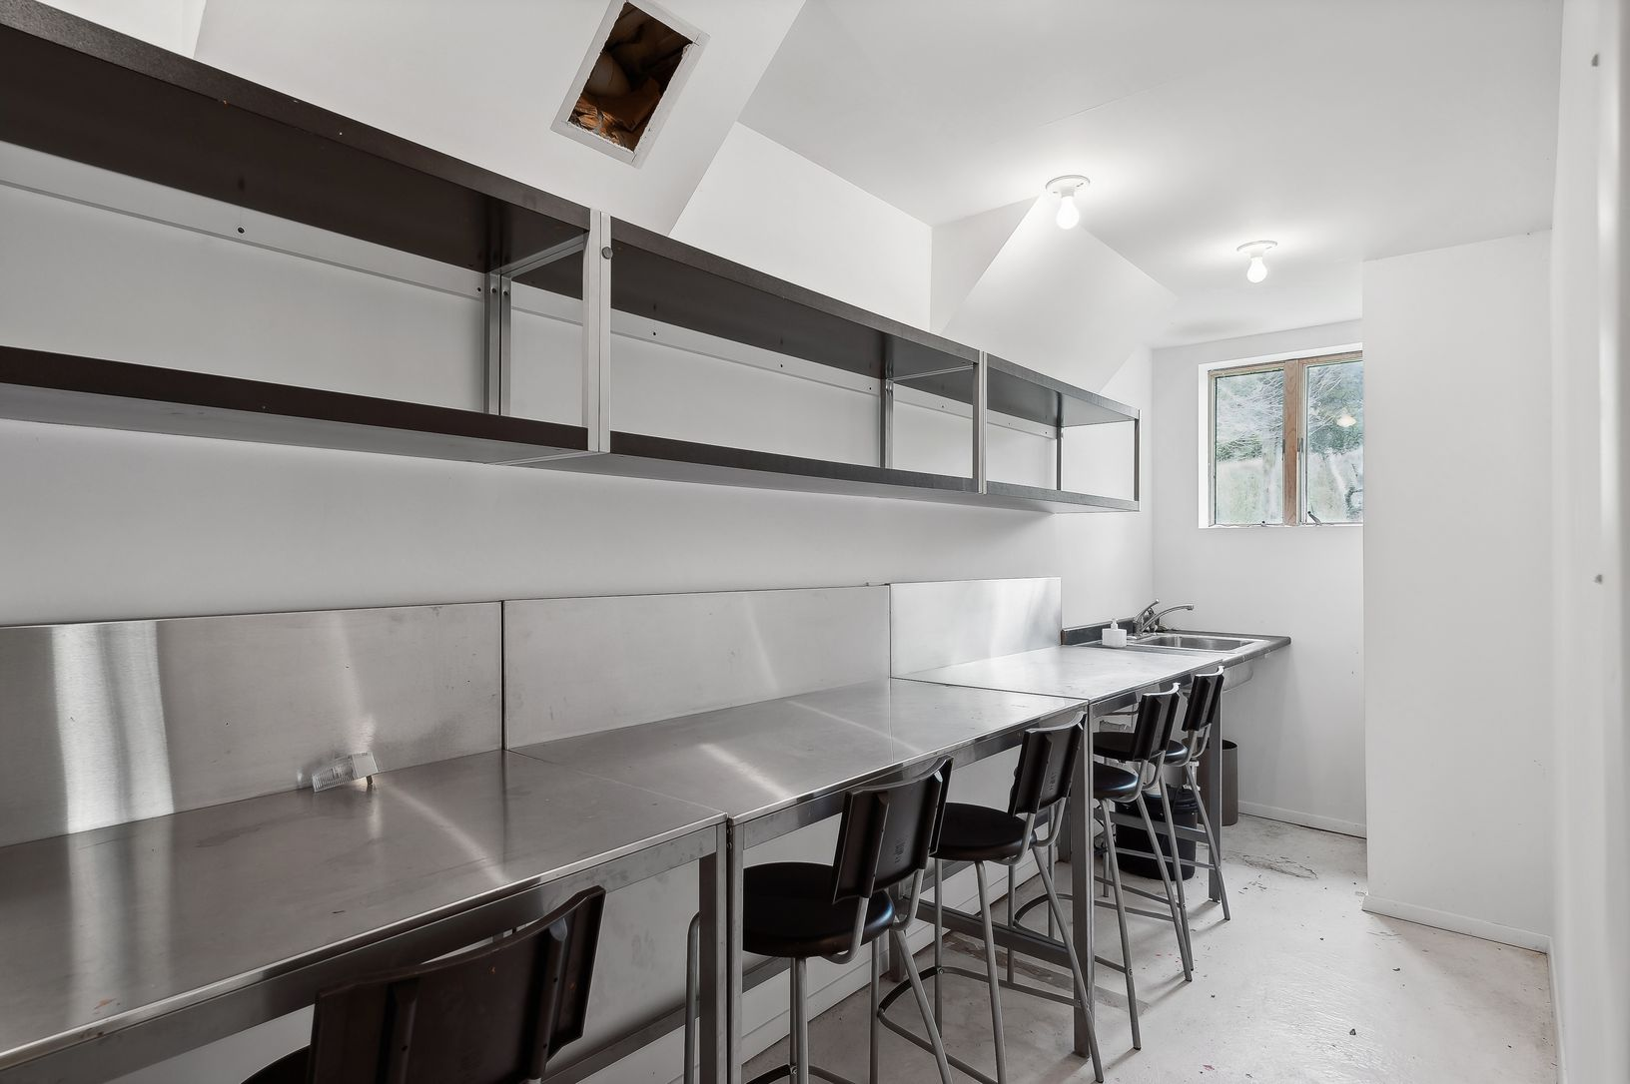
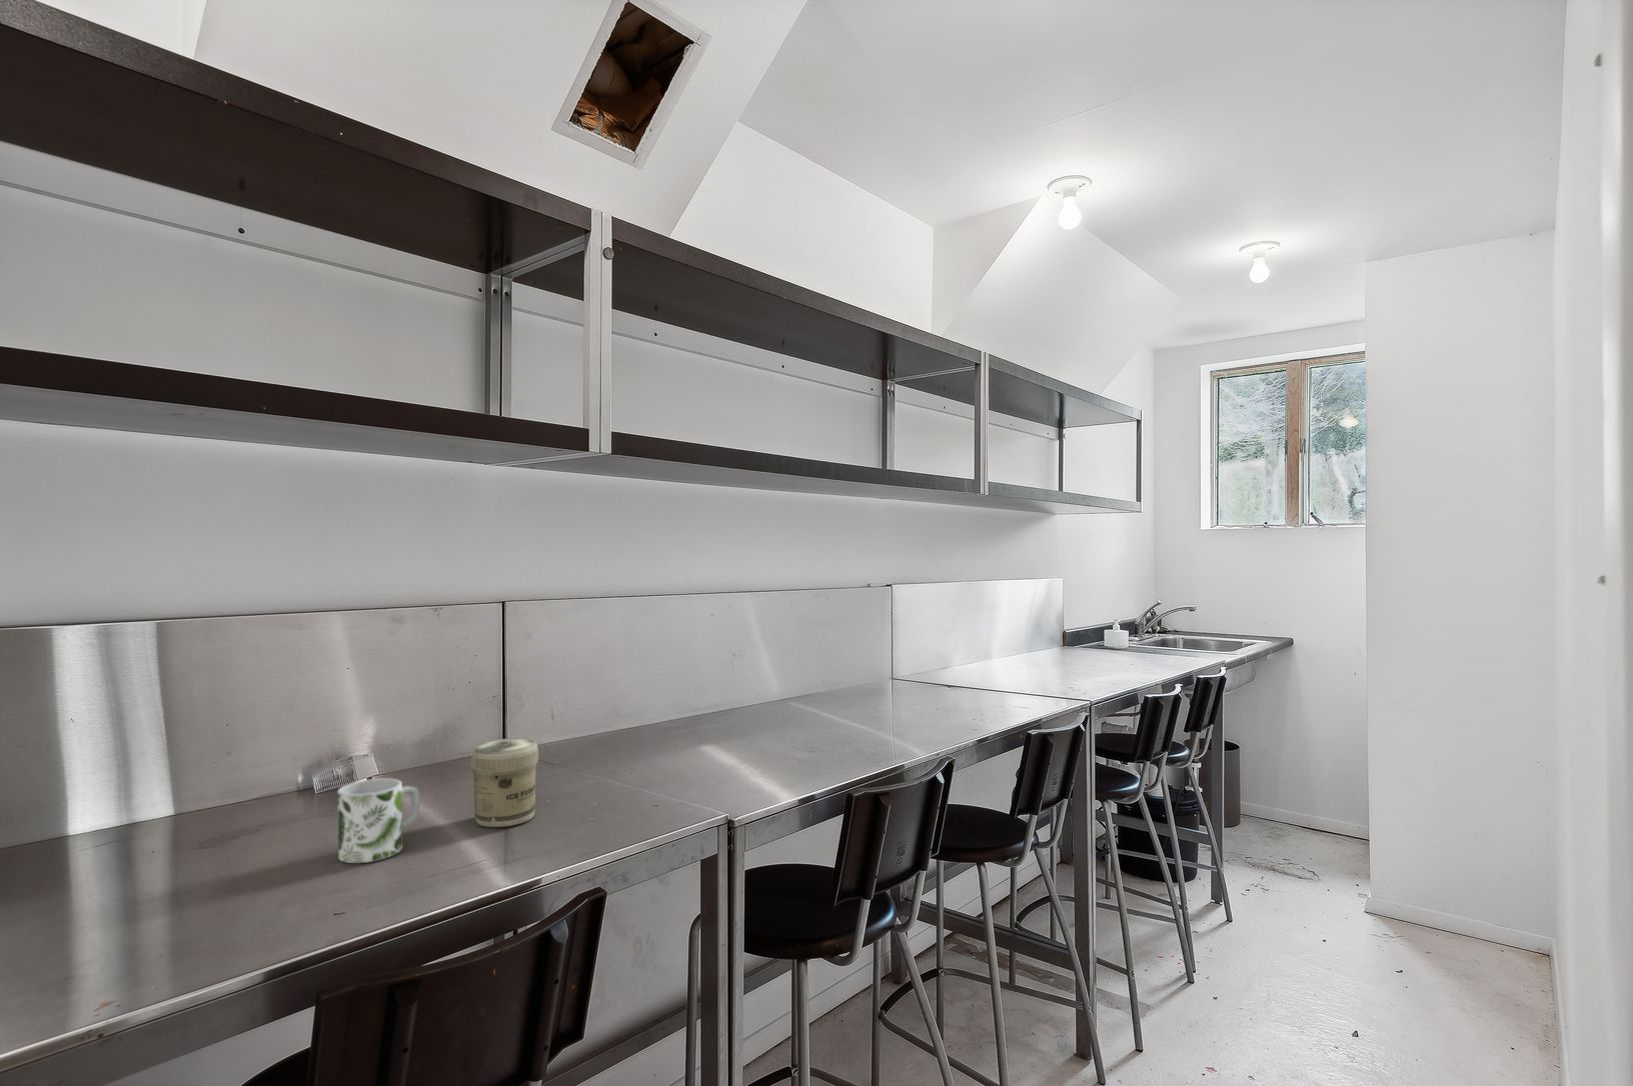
+ mug [336,778,421,864]
+ jar [470,738,539,828]
